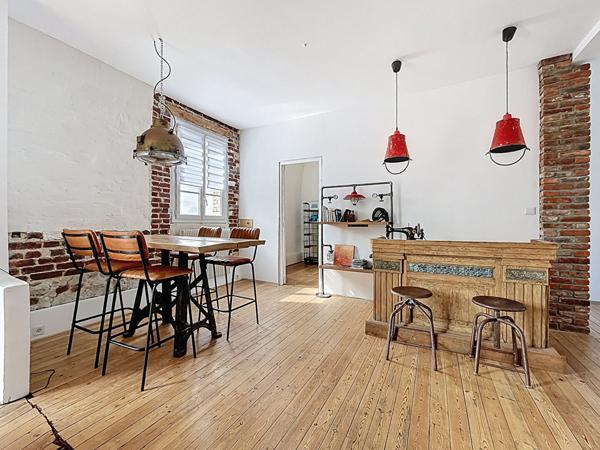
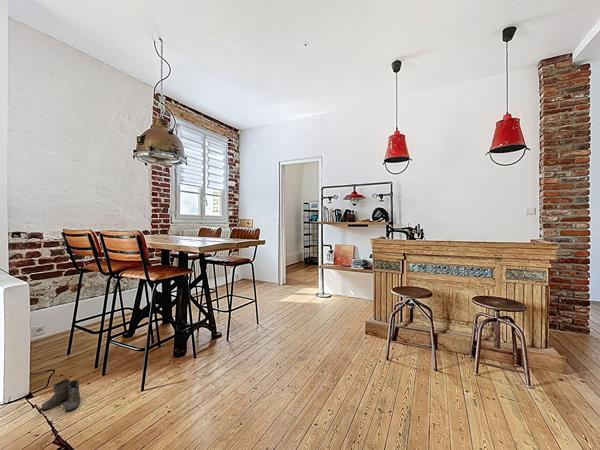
+ boots [40,378,86,413]
